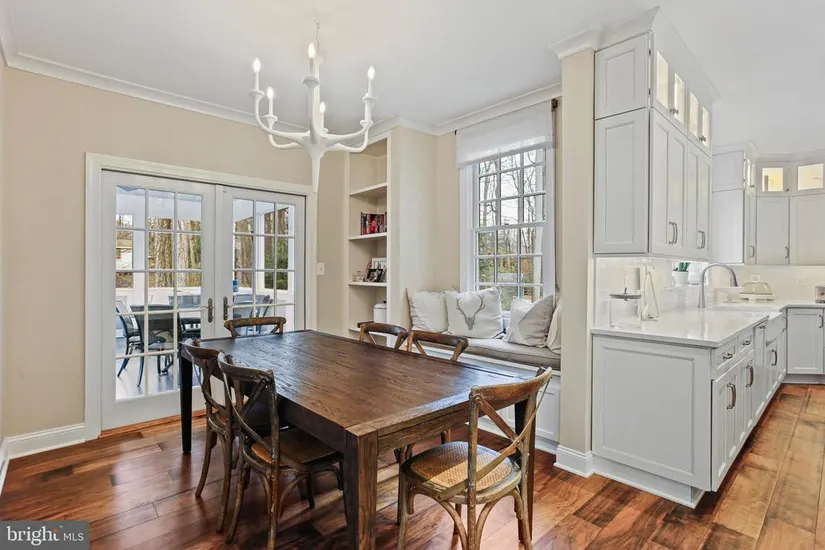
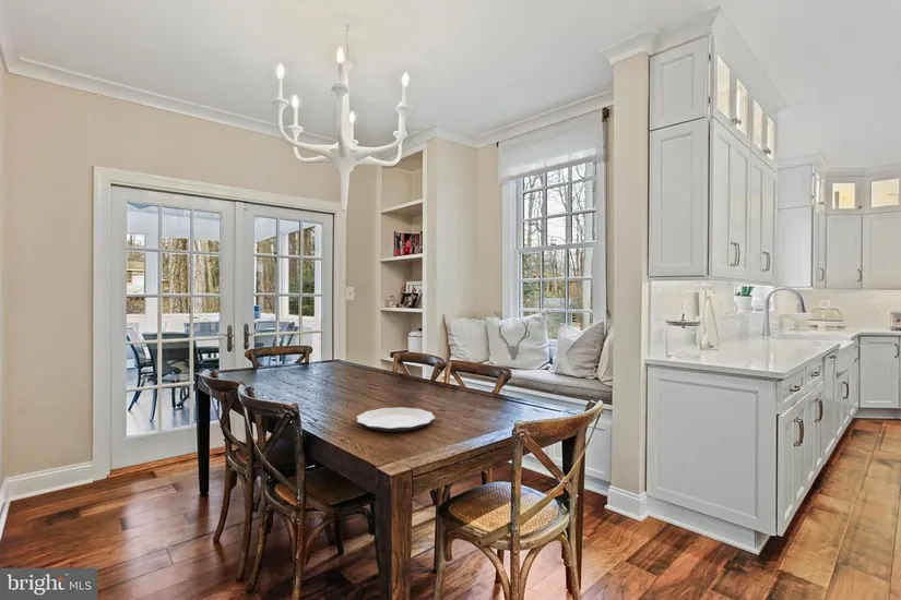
+ plate [356,406,437,433]
